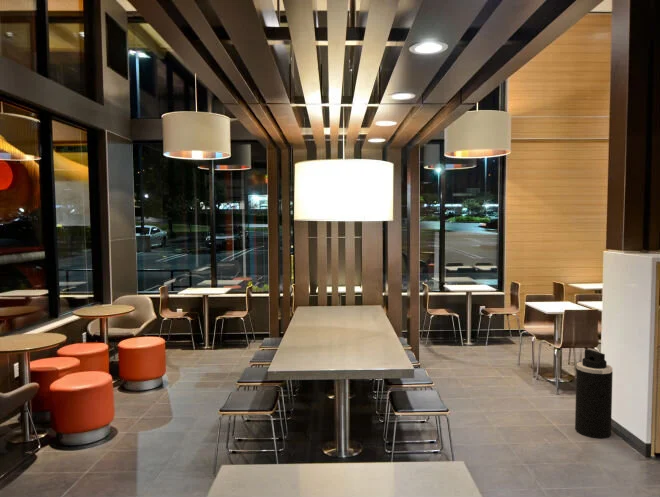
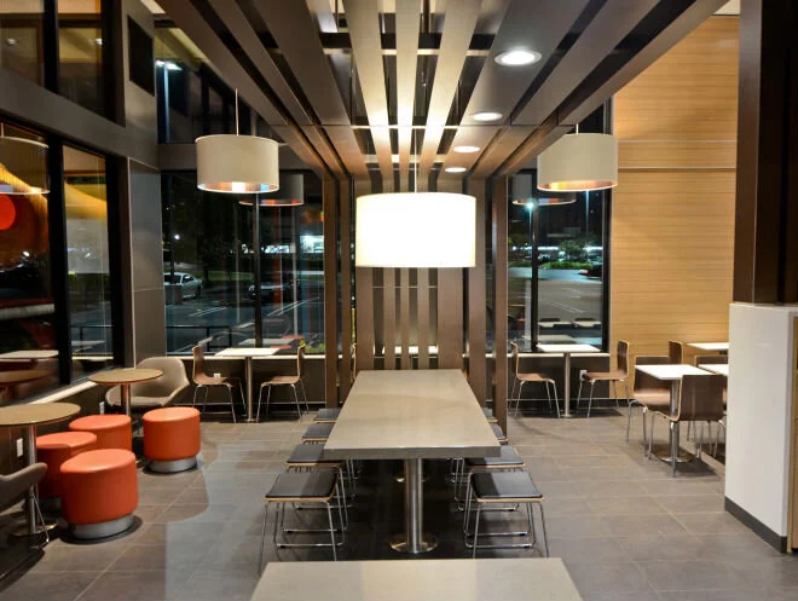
- trash can [574,348,614,440]
